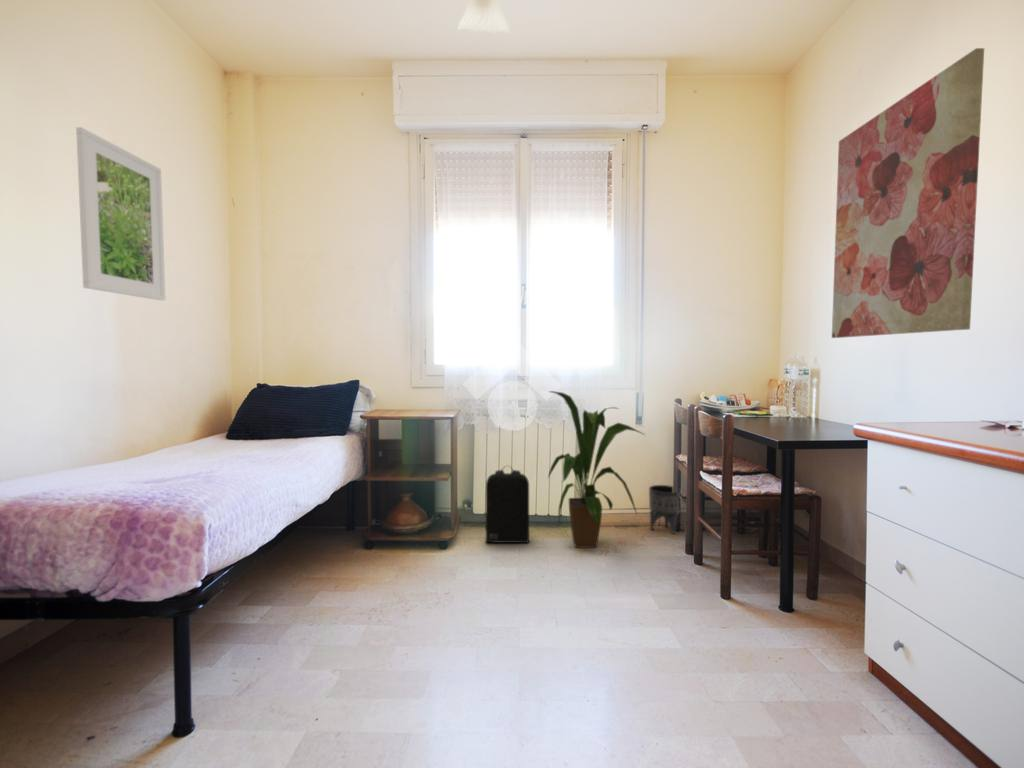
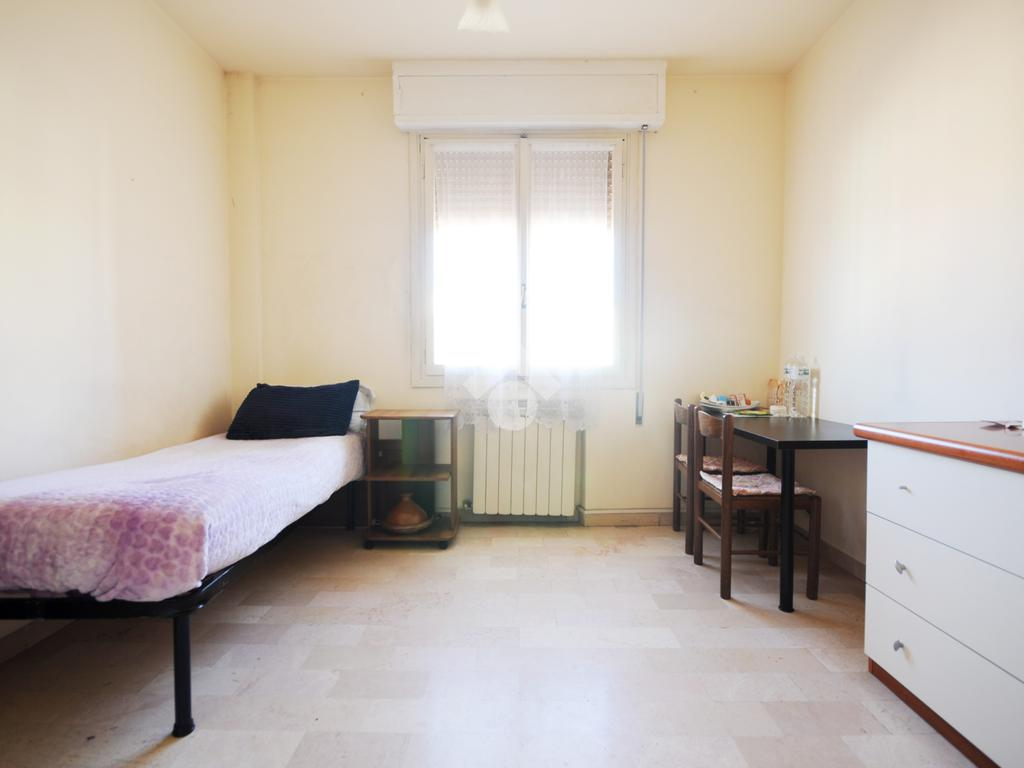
- house plant [547,390,646,549]
- planter [648,484,682,535]
- backpack [485,465,530,544]
- wall art [831,47,985,339]
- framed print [75,126,167,301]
